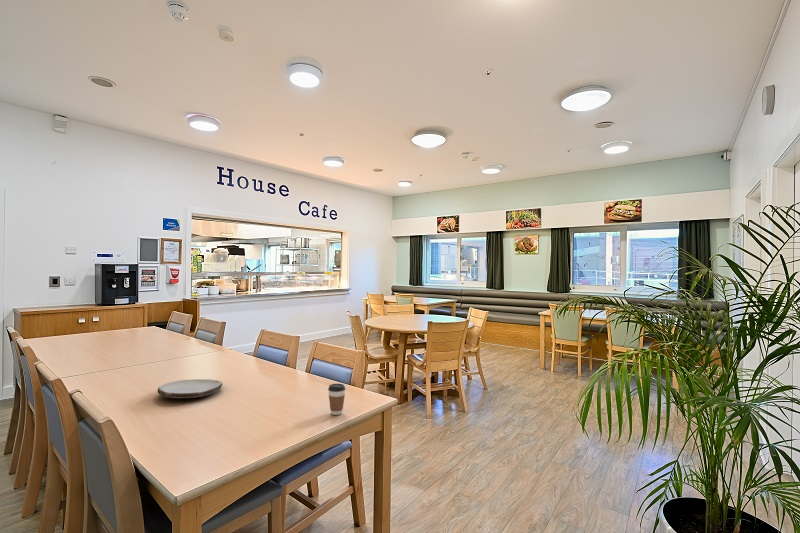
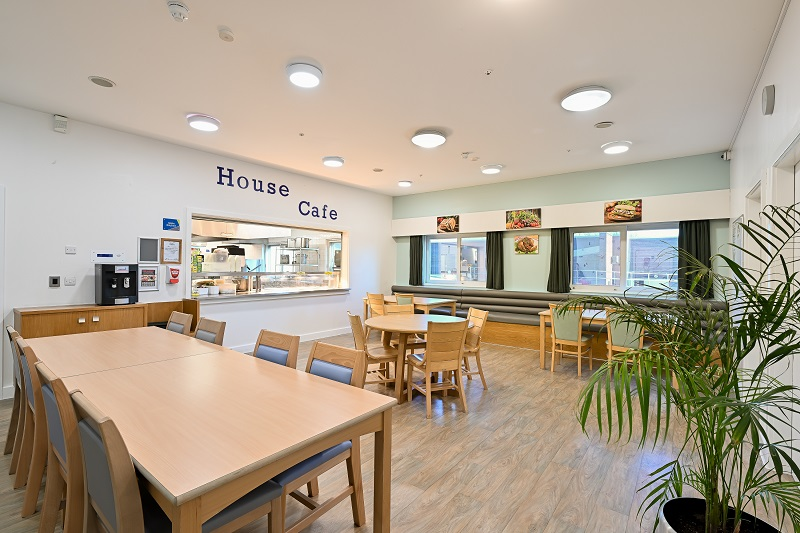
- coffee cup [327,383,346,416]
- plate [157,378,223,399]
